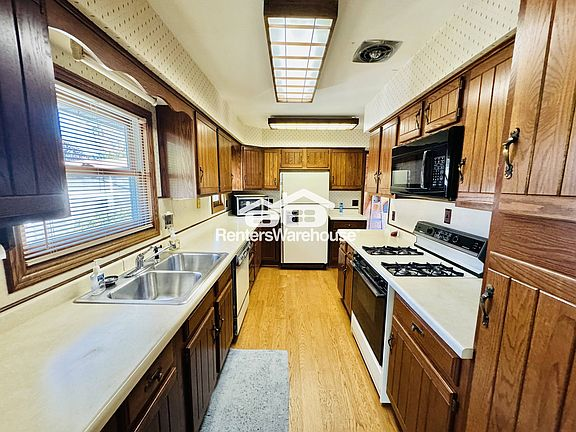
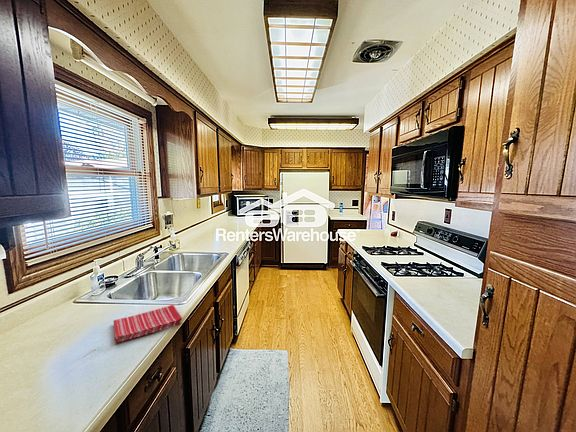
+ dish towel [112,304,183,344]
